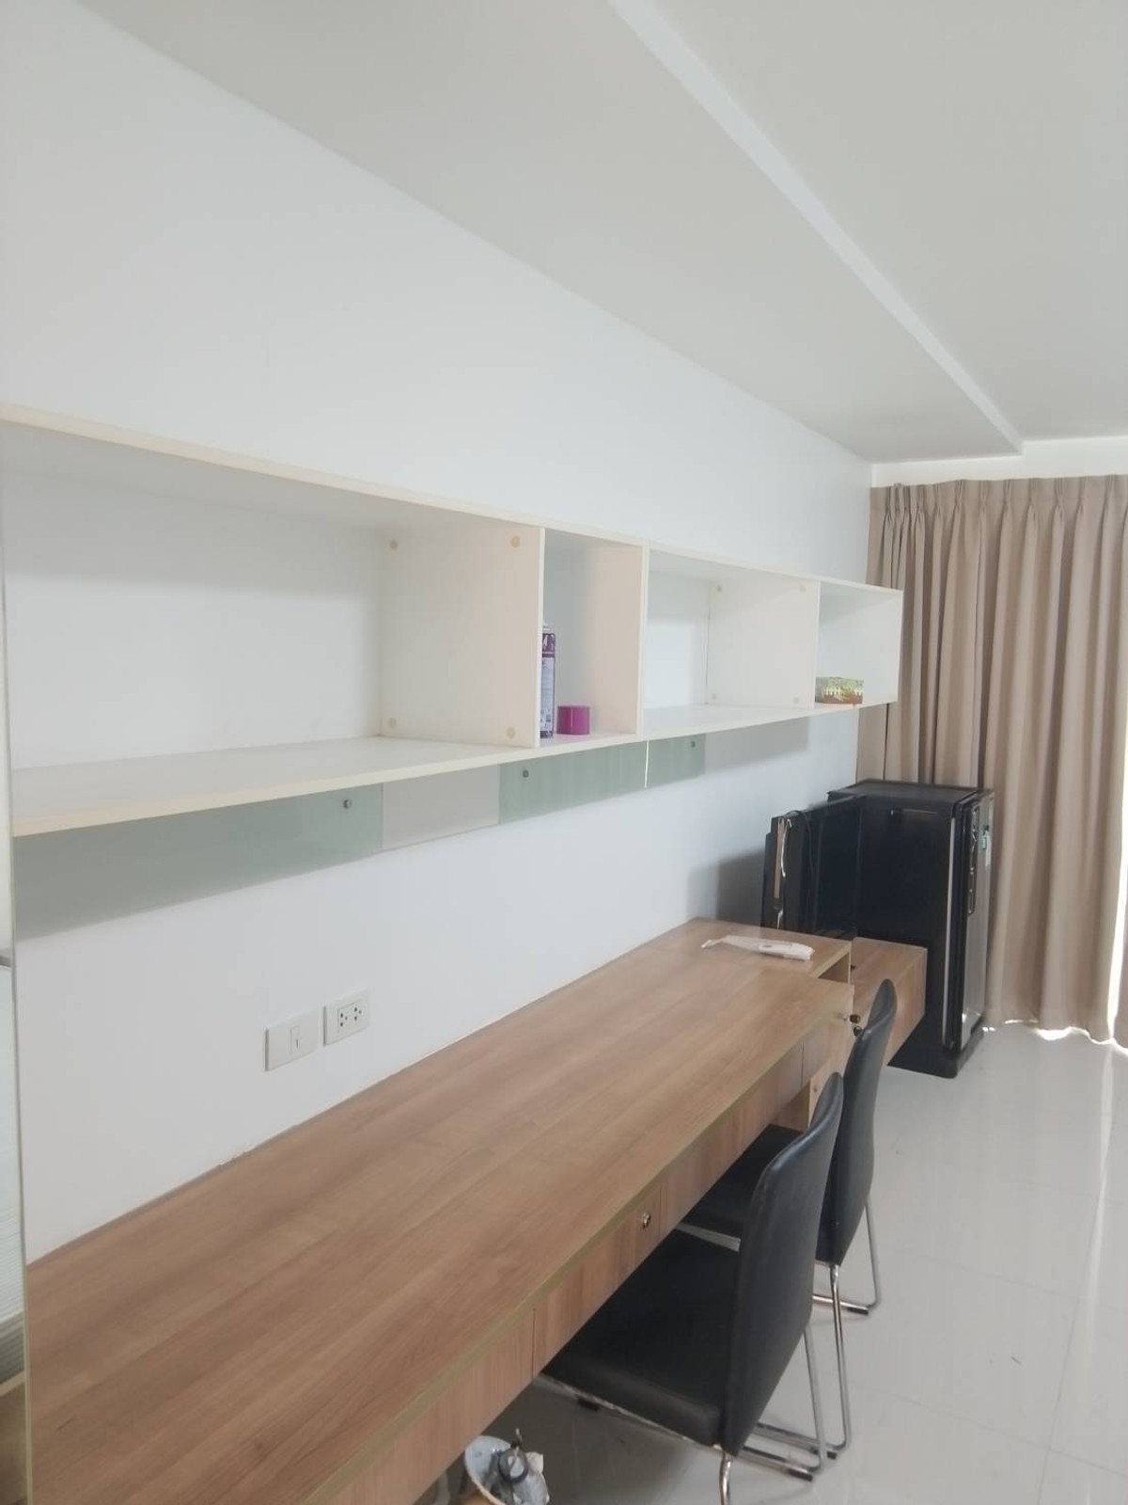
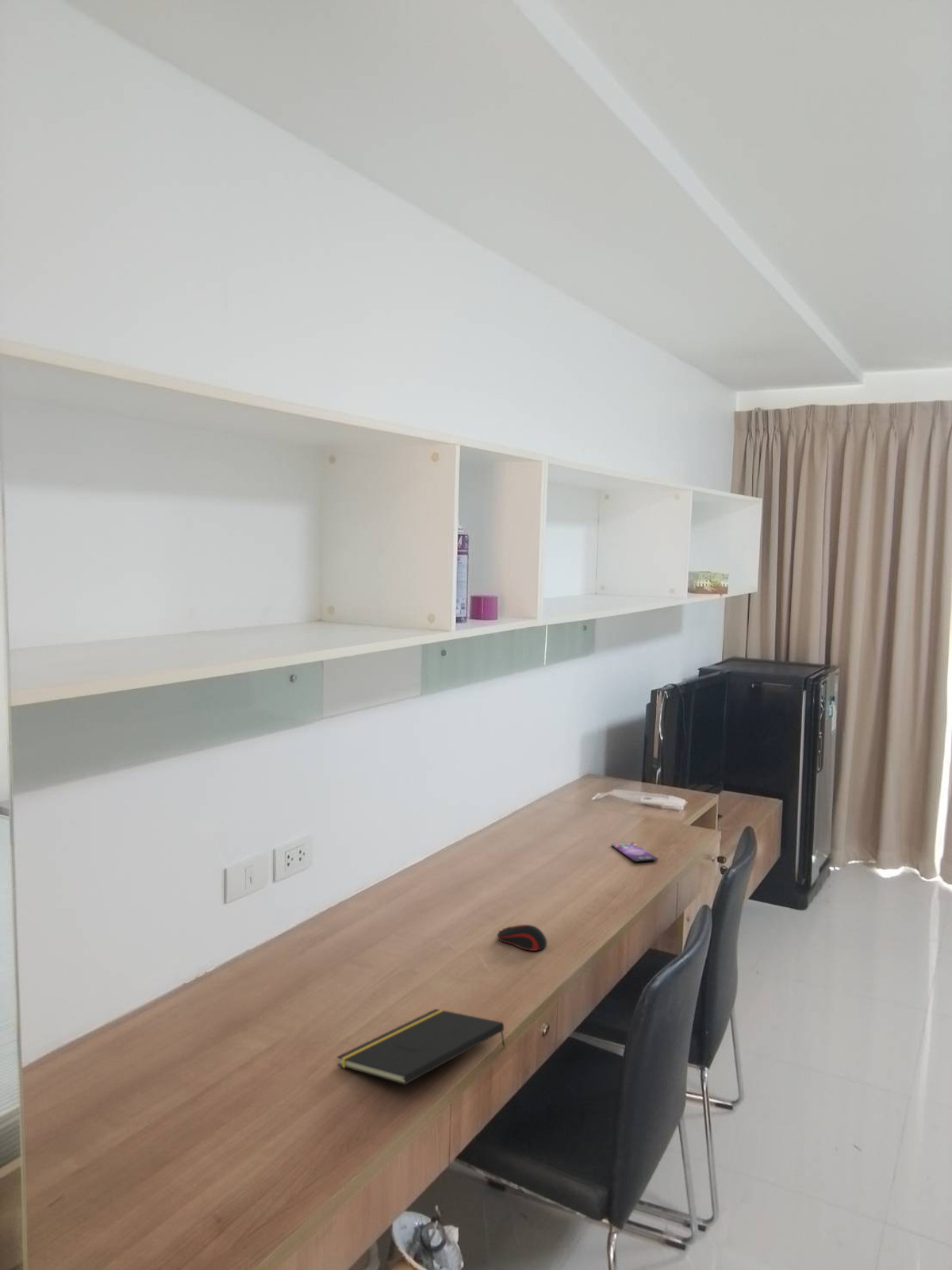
+ notepad [336,1008,506,1086]
+ smartphone [611,841,659,863]
+ computer mouse [497,924,548,952]
